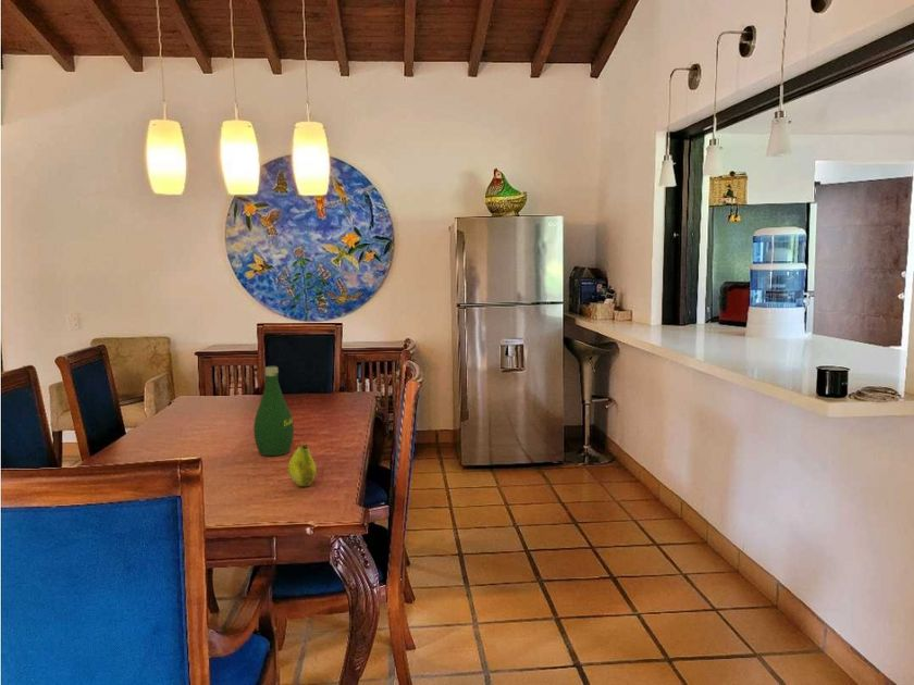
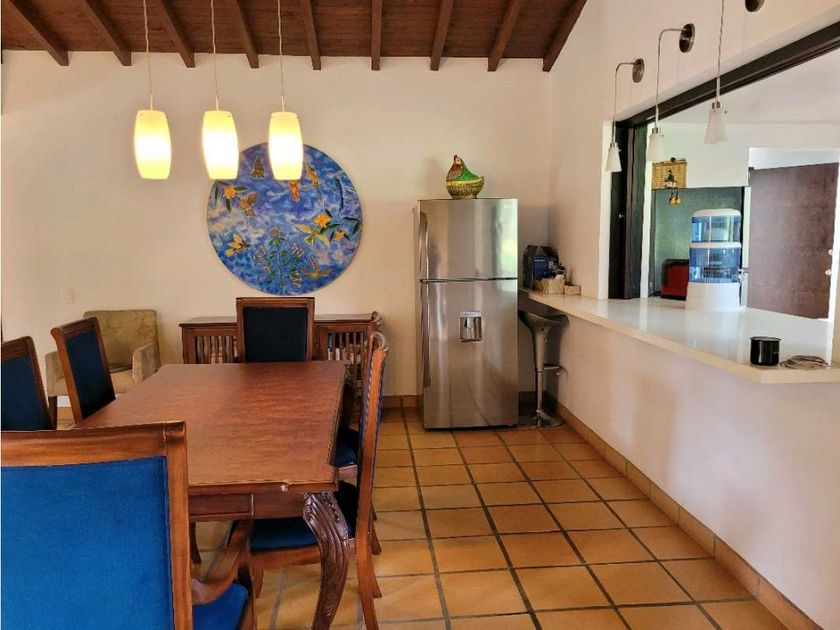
- fruit [287,444,318,487]
- bottle [252,365,295,457]
